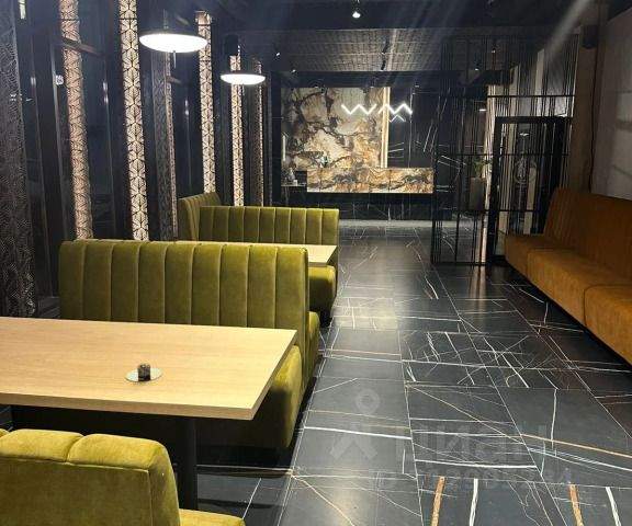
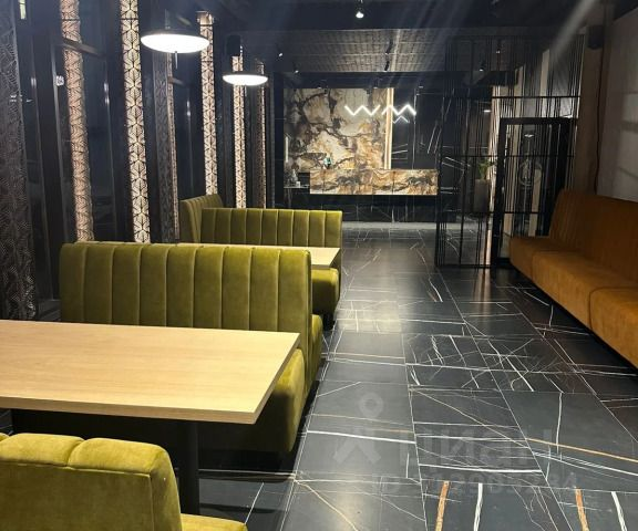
- candle [125,362,163,382]
